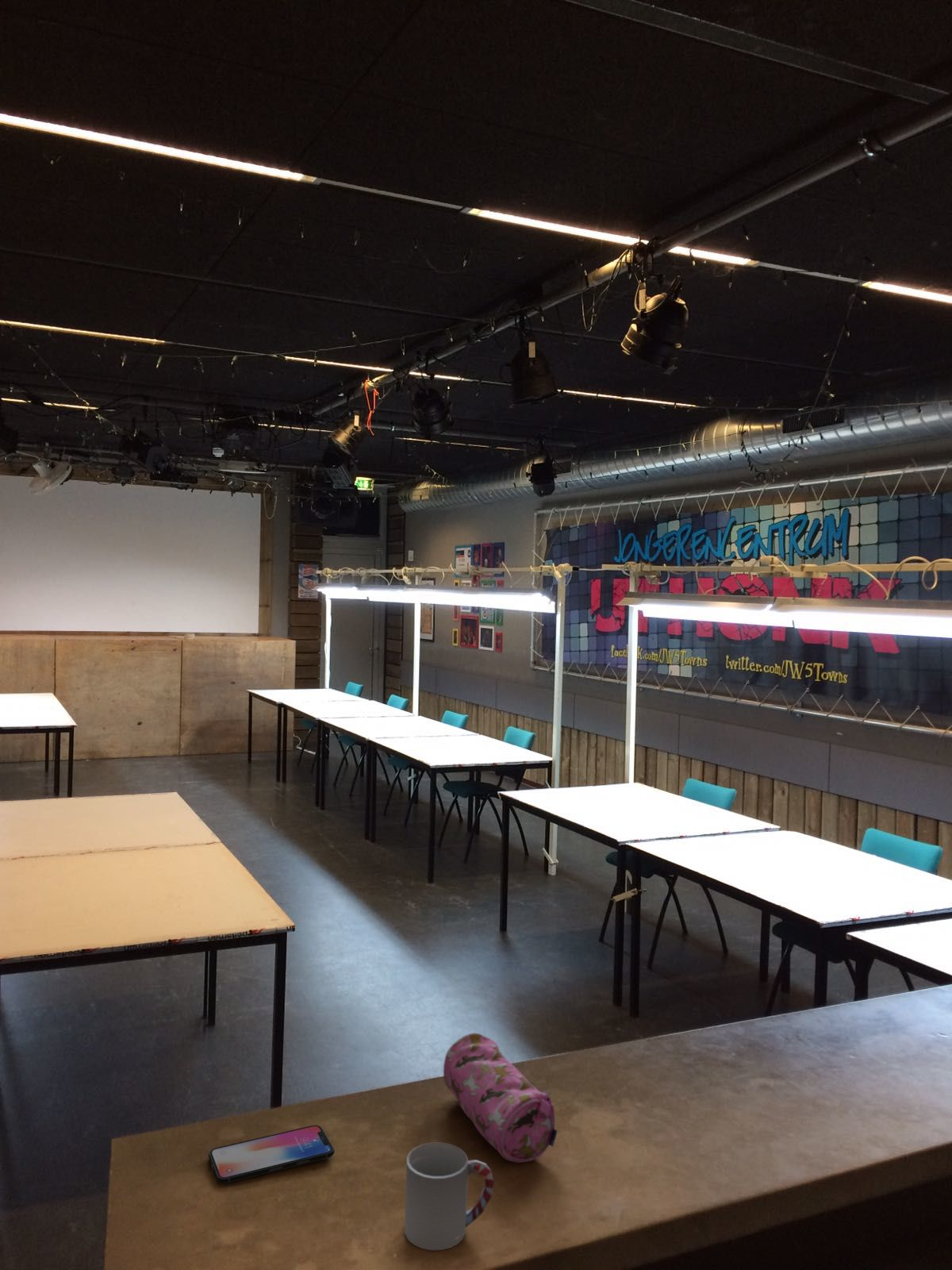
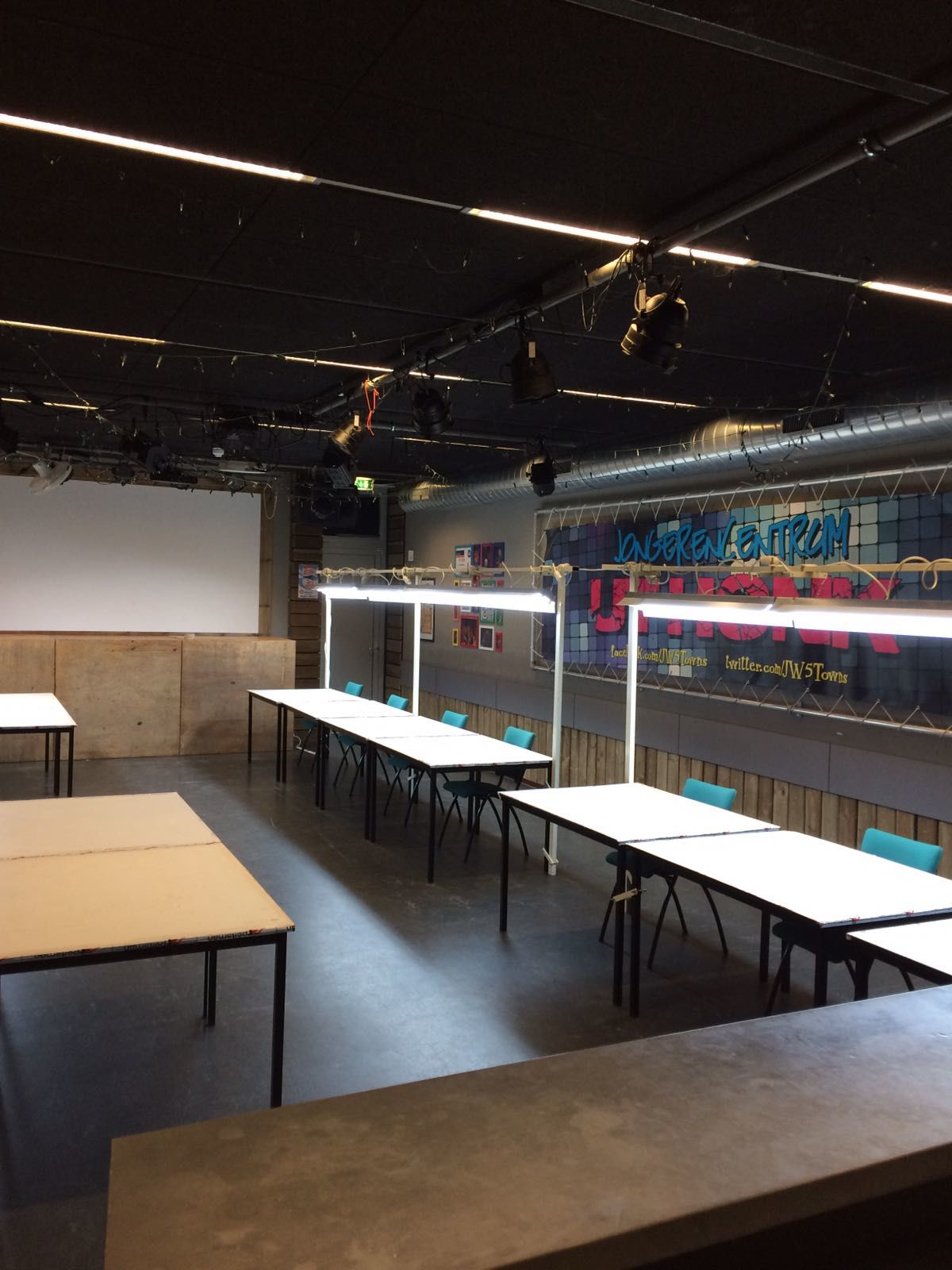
- smartphone [208,1125,336,1184]
- cup [404,1142,495,1251]
- pencil case [443,1032,558,1164]
